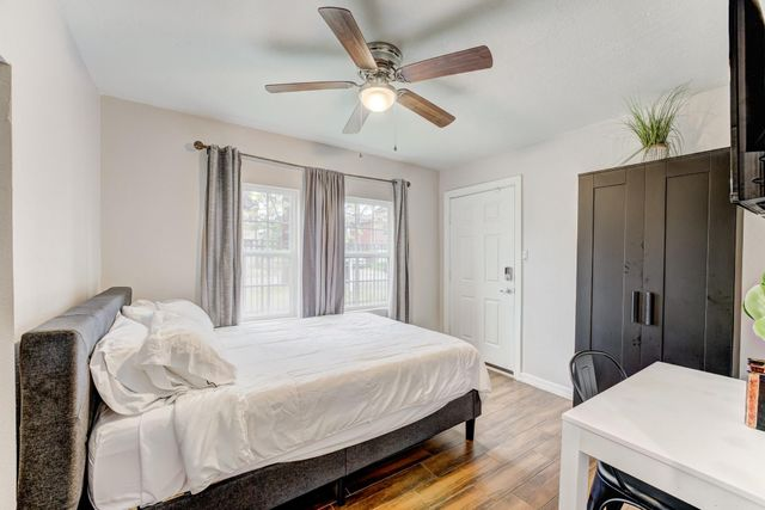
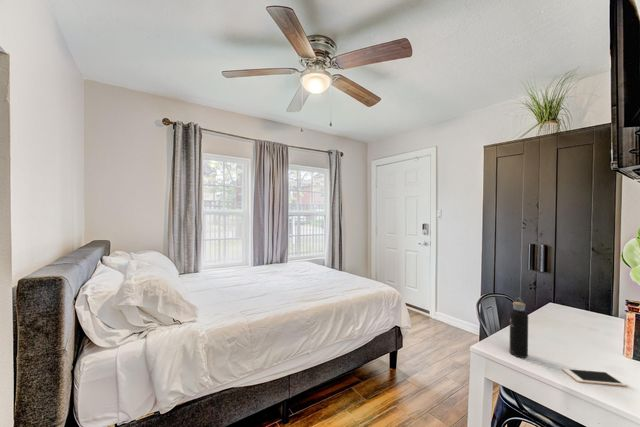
+ water bottle [509,297,529,359]
+ cell phone [561,367,629,387]
